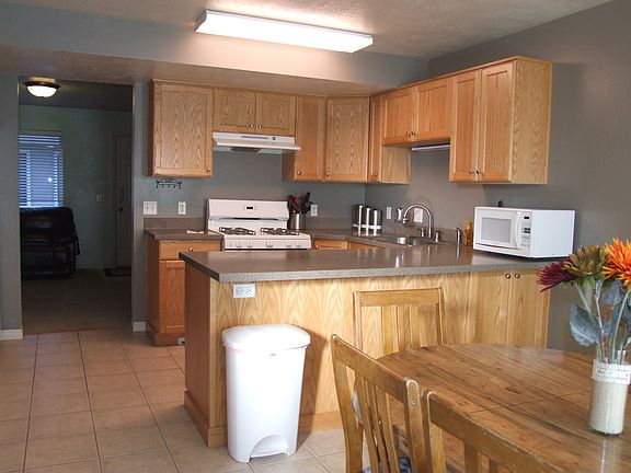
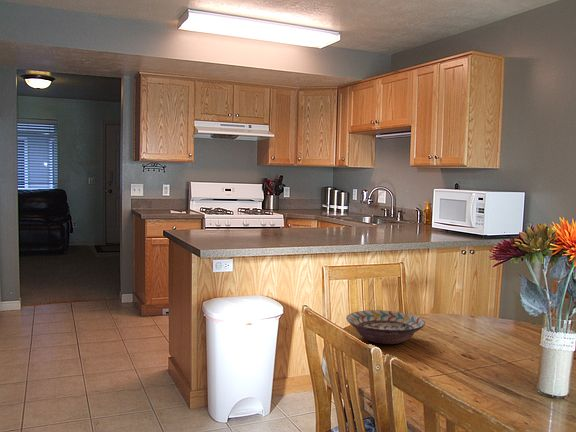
+ decorative bowl [345,309,426,345]
